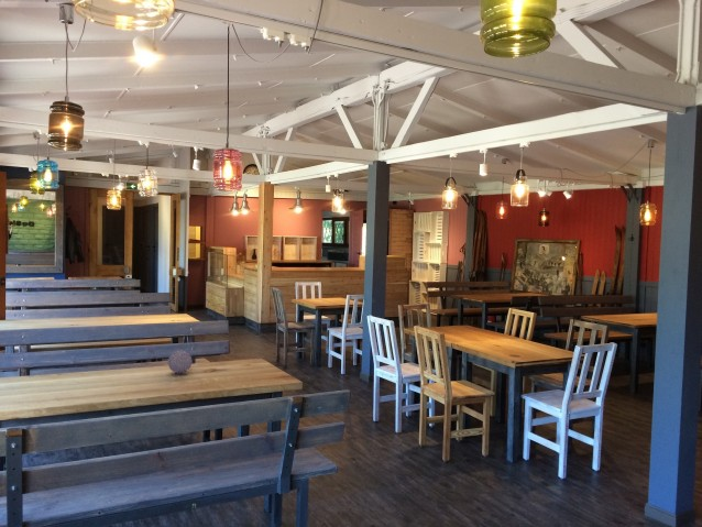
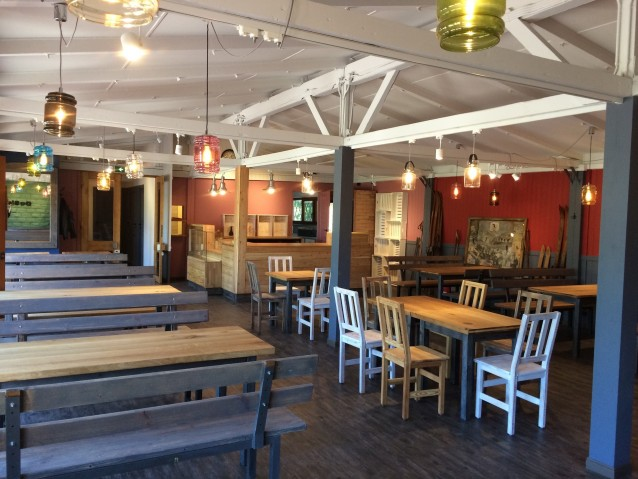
- decorative ball [167,349,193,375]
